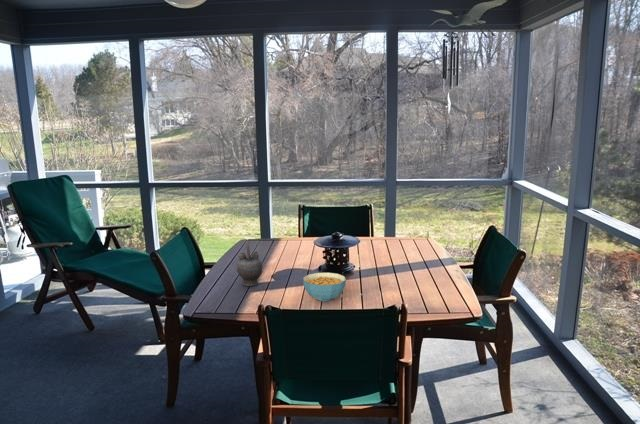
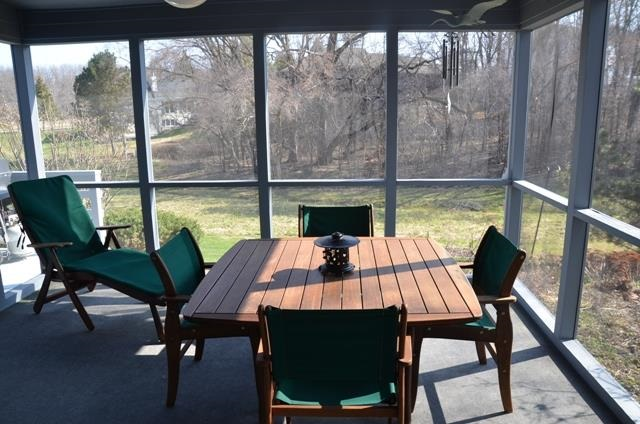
- cereal bowl [302,272,347,302]
- teapot [236,240,264,287]
